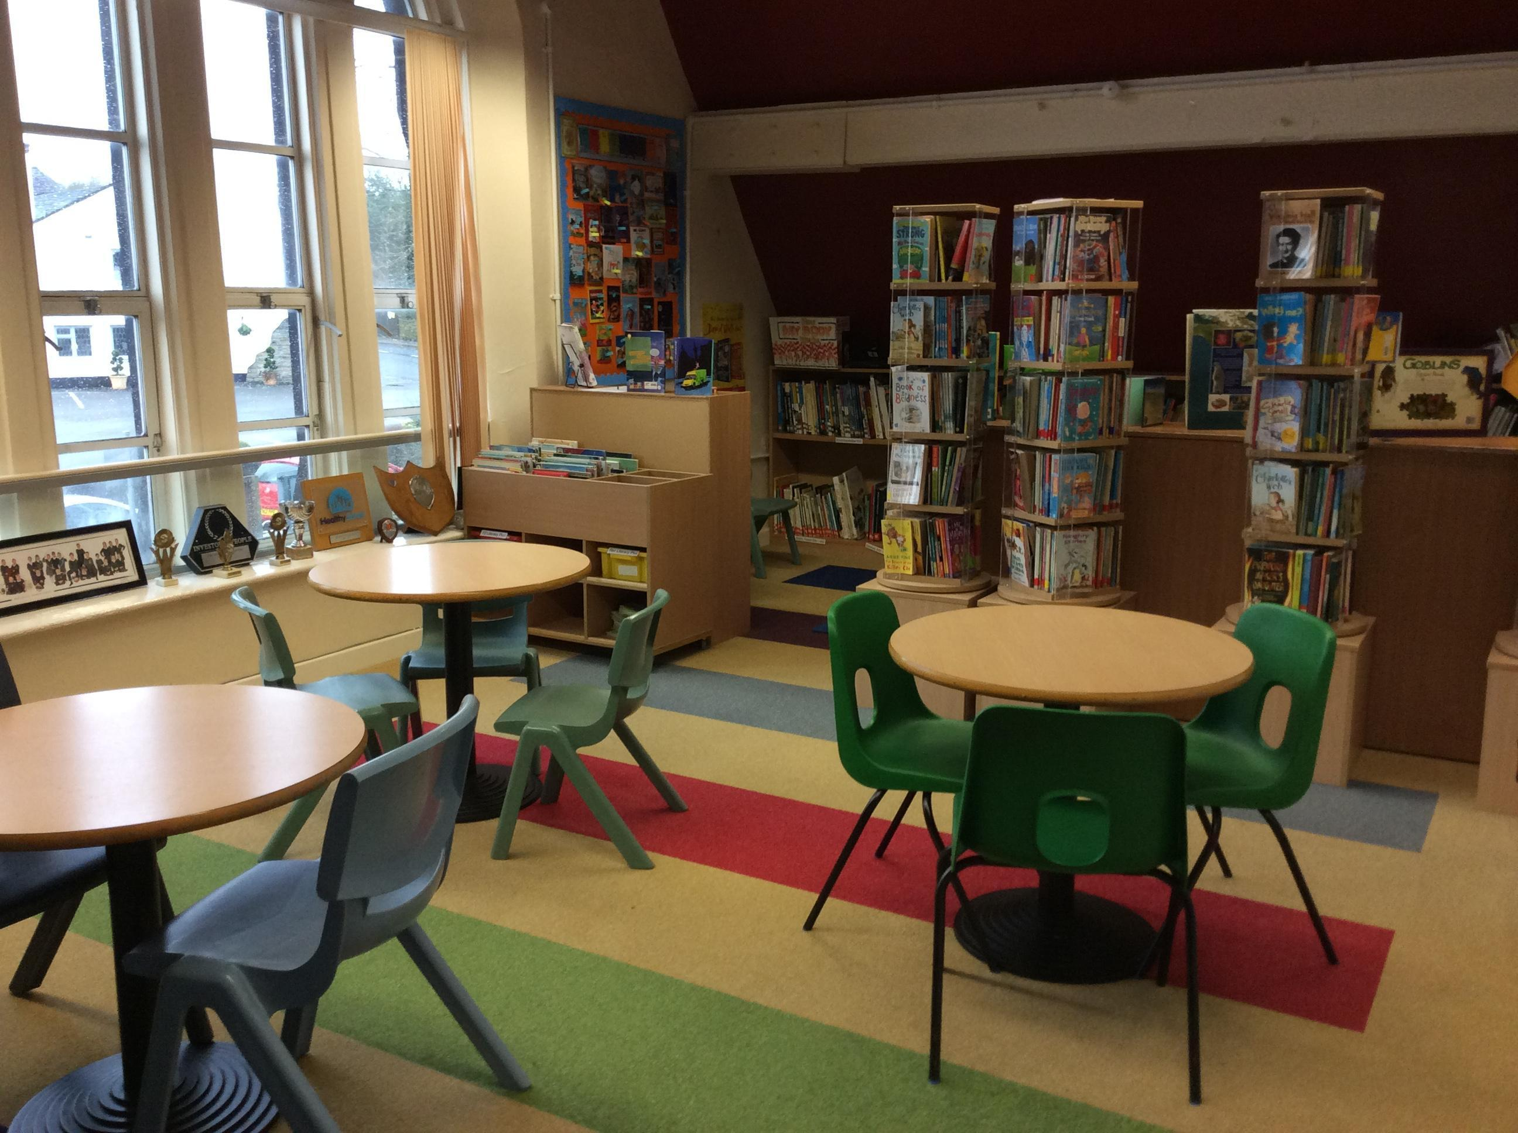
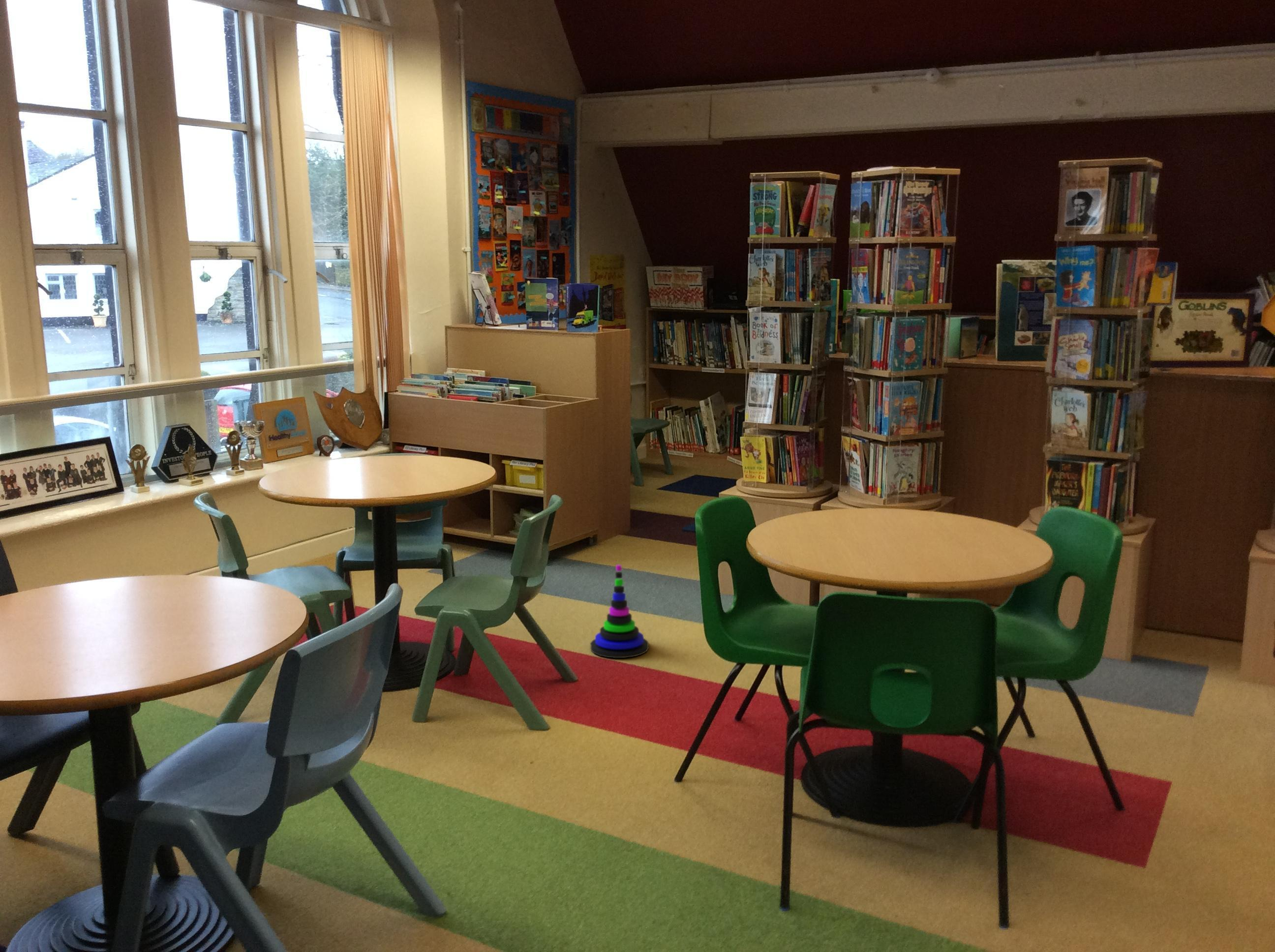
+ stacking toy [590,565,649,658]
